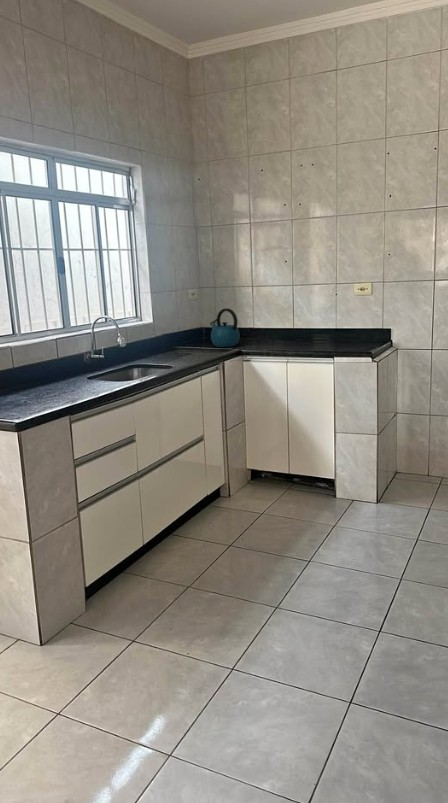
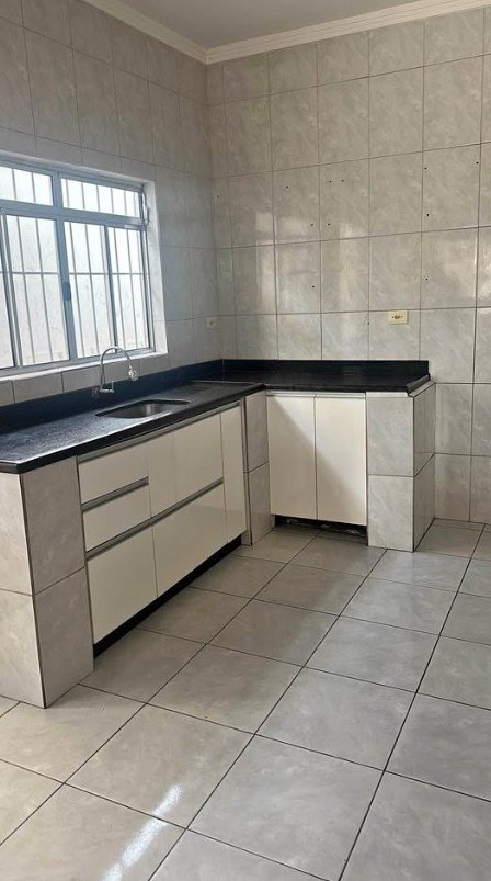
- kettle [209,307,241,348]
